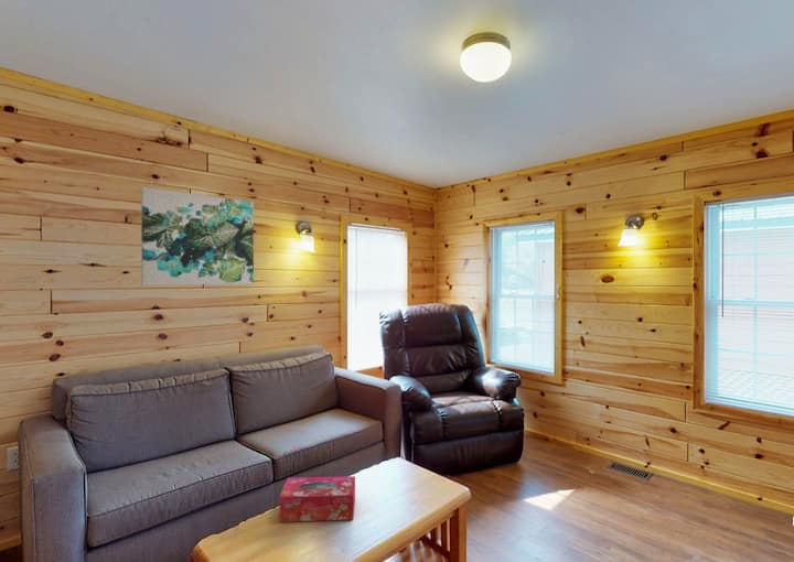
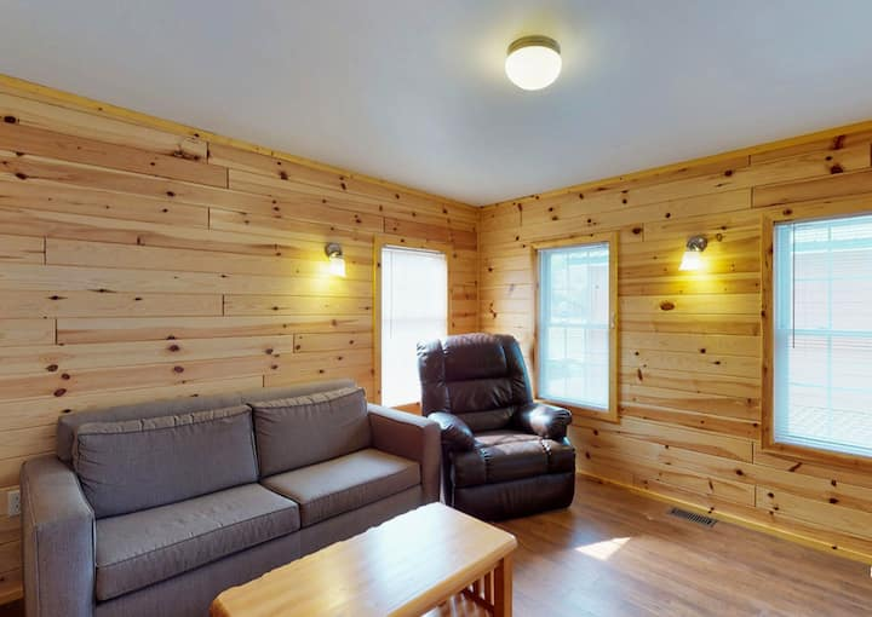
- tissue box [278,475,356,523]
- wall art [140,186,255,287]
